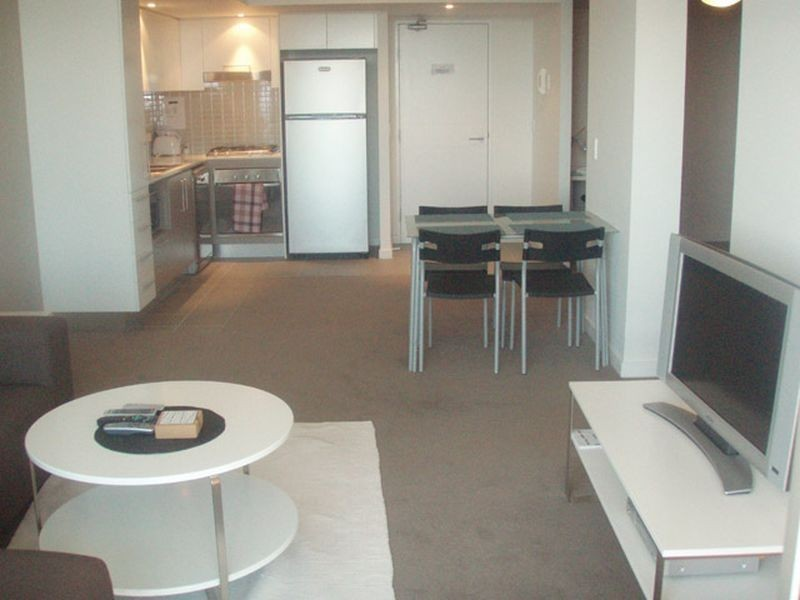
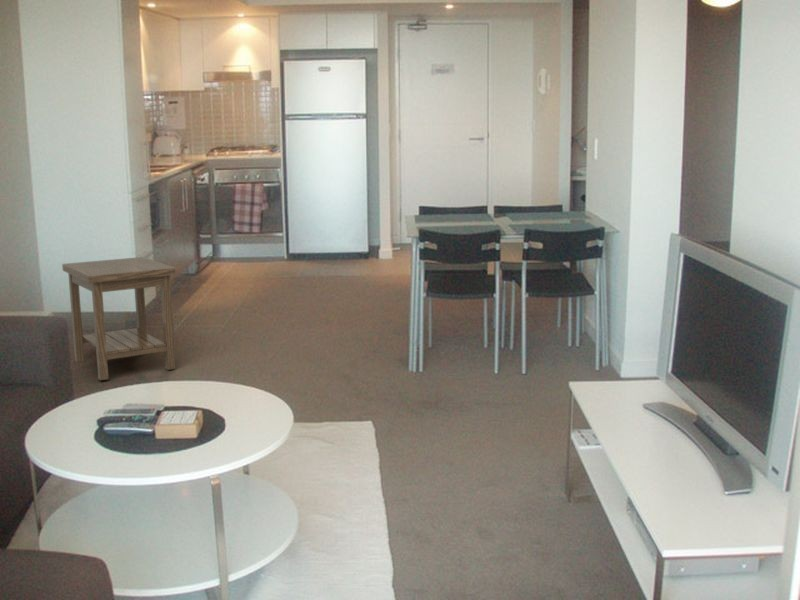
+ side table [61,256,177,381]
